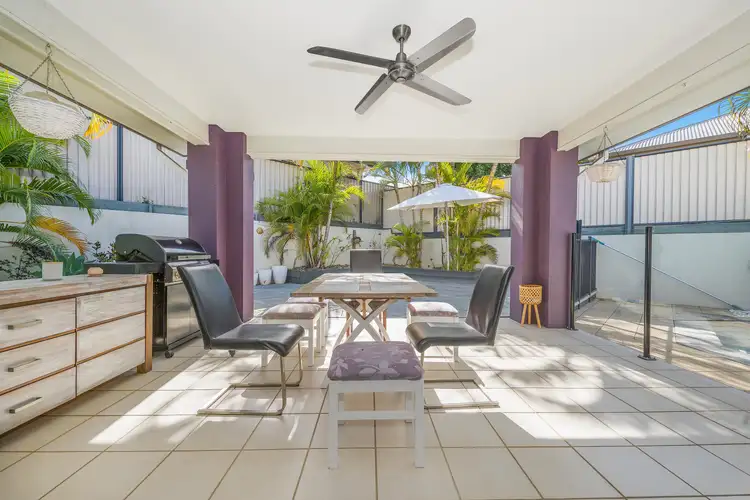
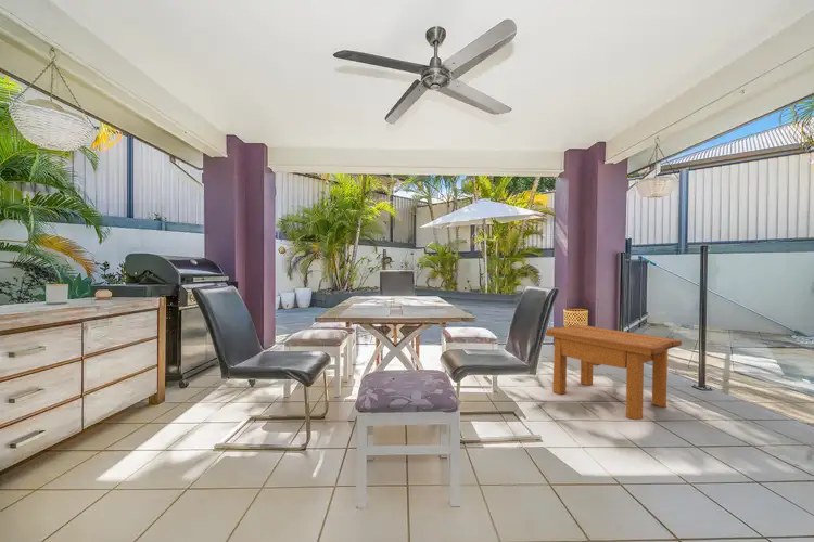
+ side table [545,323,683,421]
